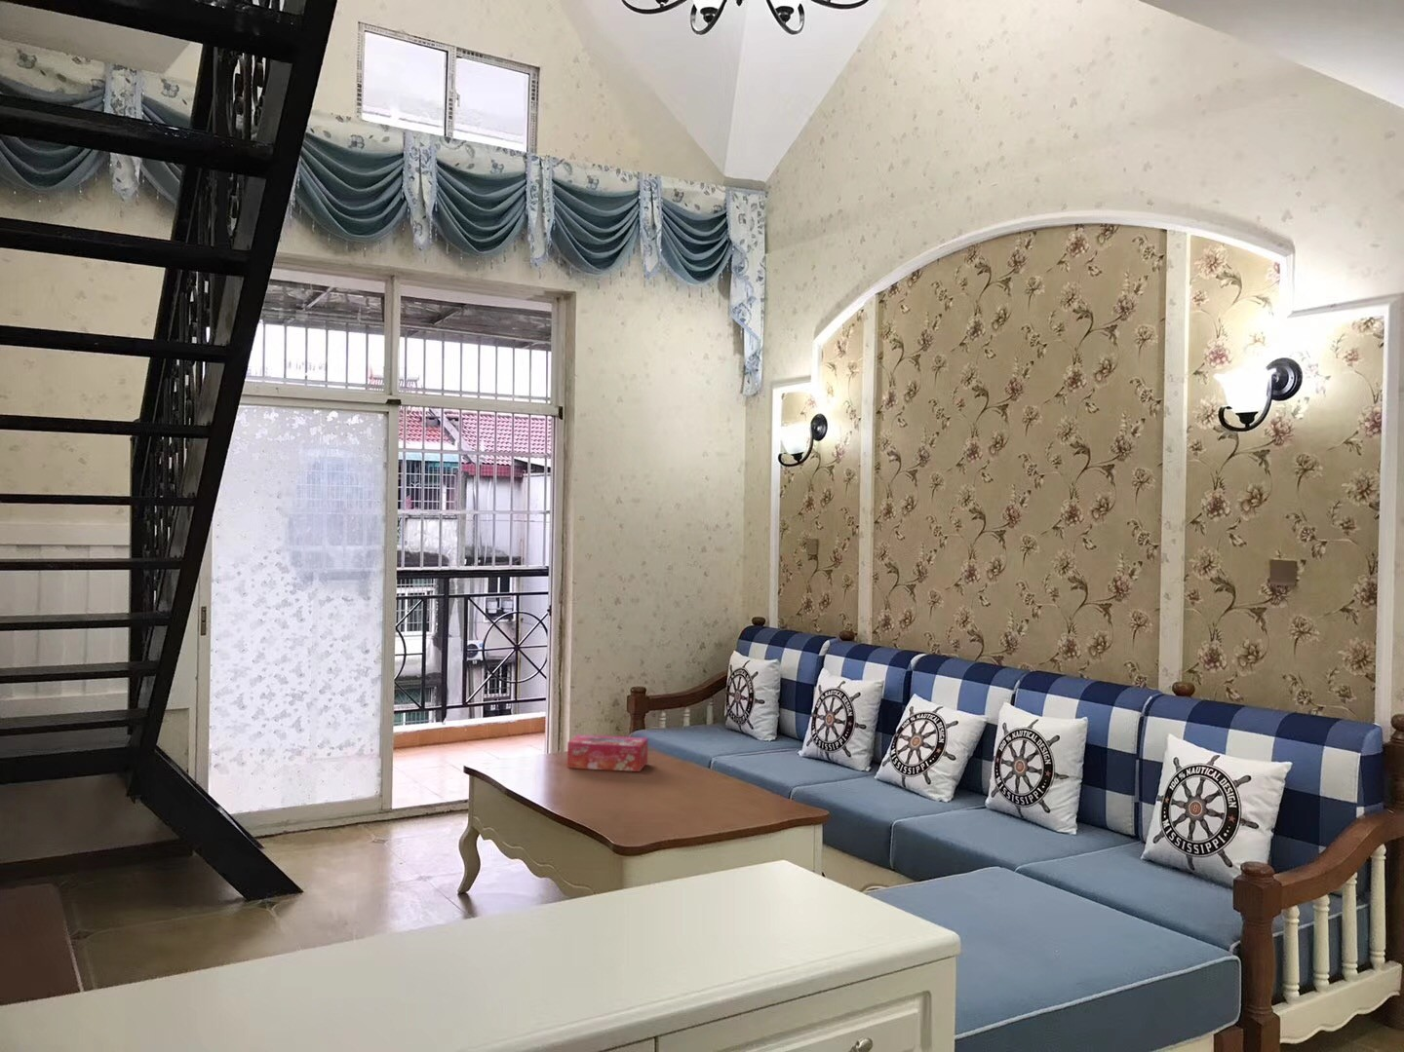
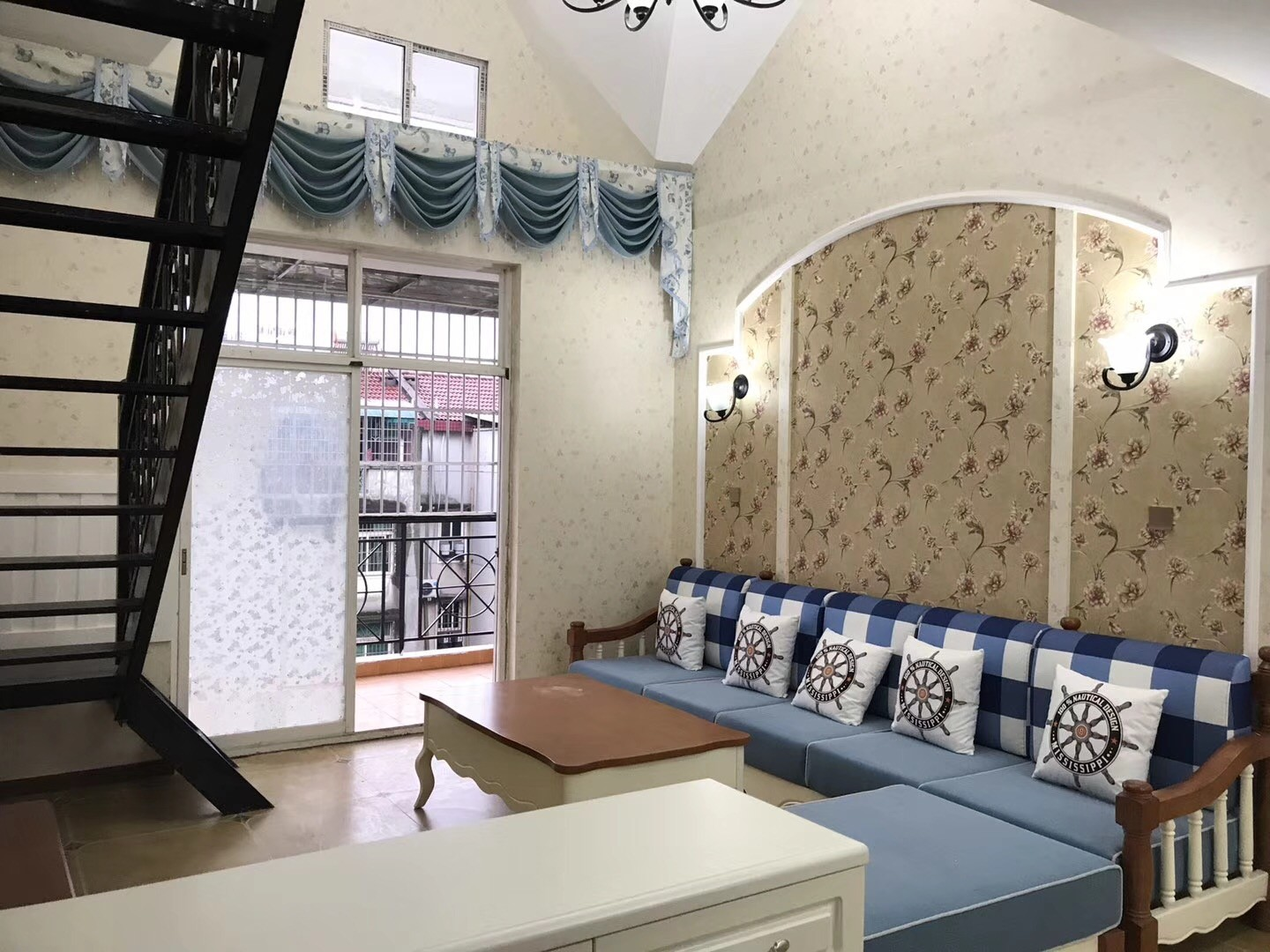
- tissue box [566,734,649,772]
